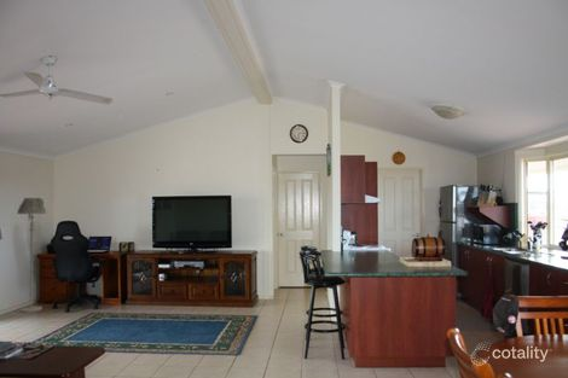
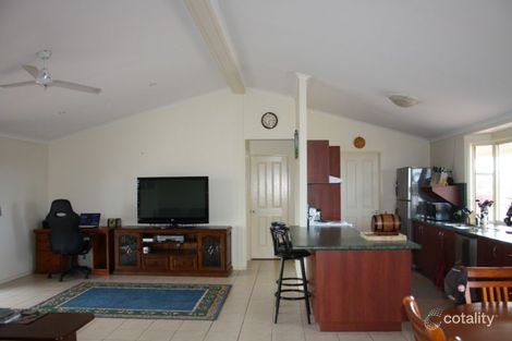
- floor lamp [16,197,47,313]
